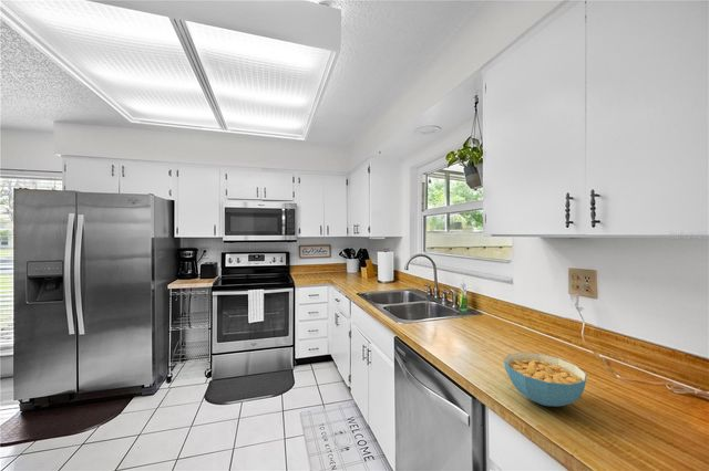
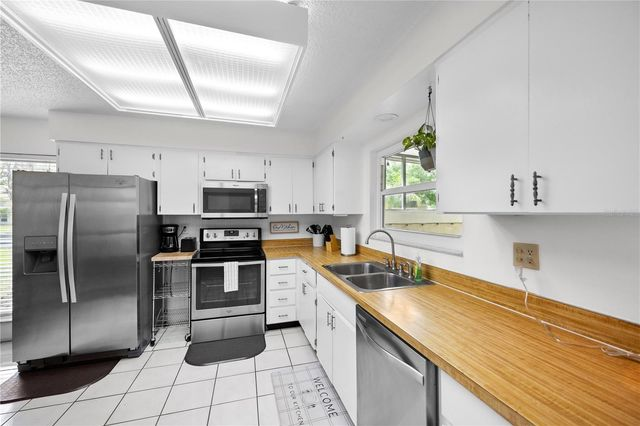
- cereal bowl [503,352,588,408]
